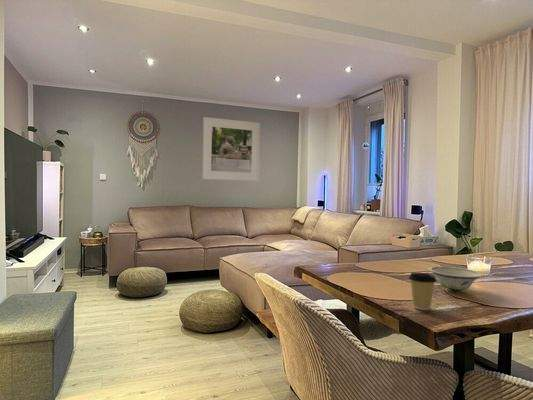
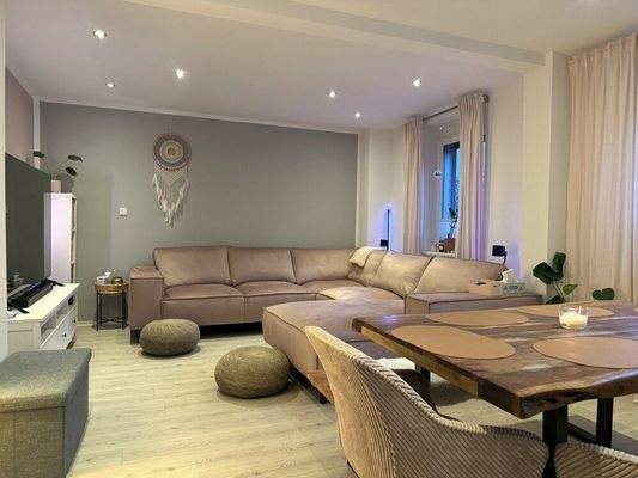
- coffee cup [408,271,438,311]
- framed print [201,116,261,182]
- bowl [428,265,484,292]
